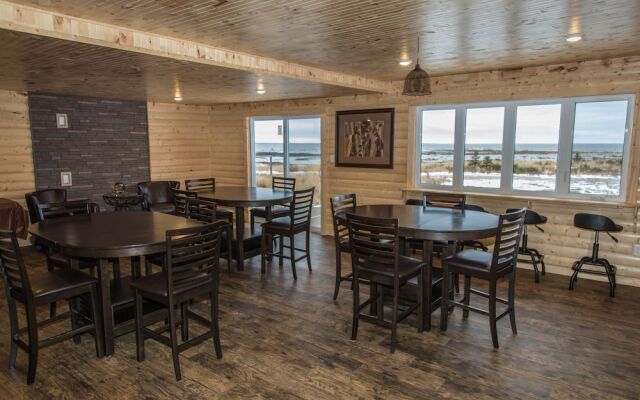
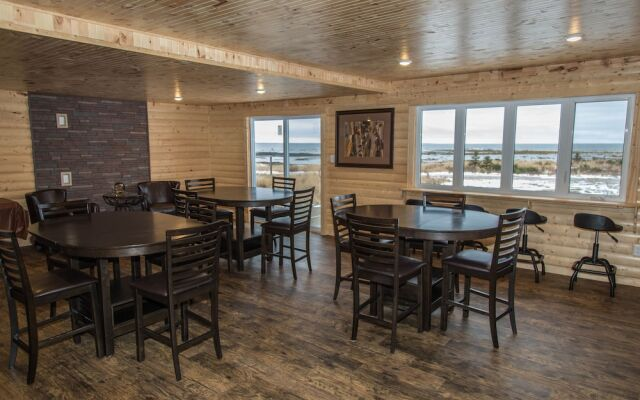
- pendant lamp [401,36,433,97]
